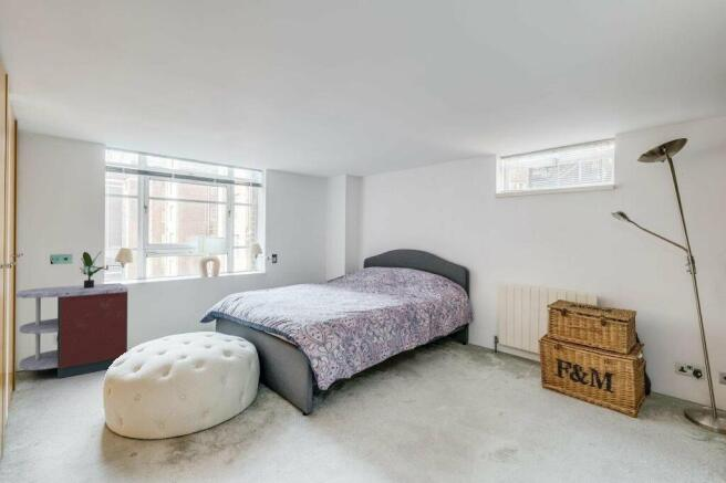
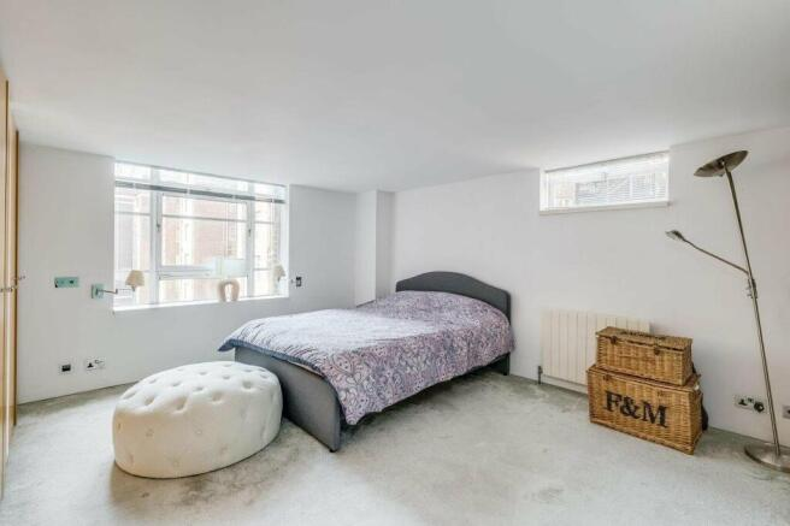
- storage cabinet [14,282,129,379]
- potted plant [79,250,105,288]
